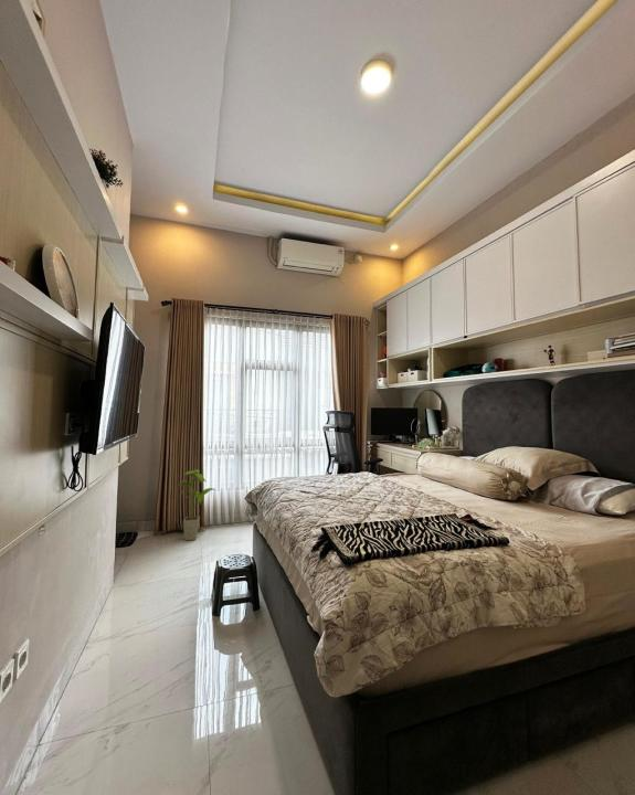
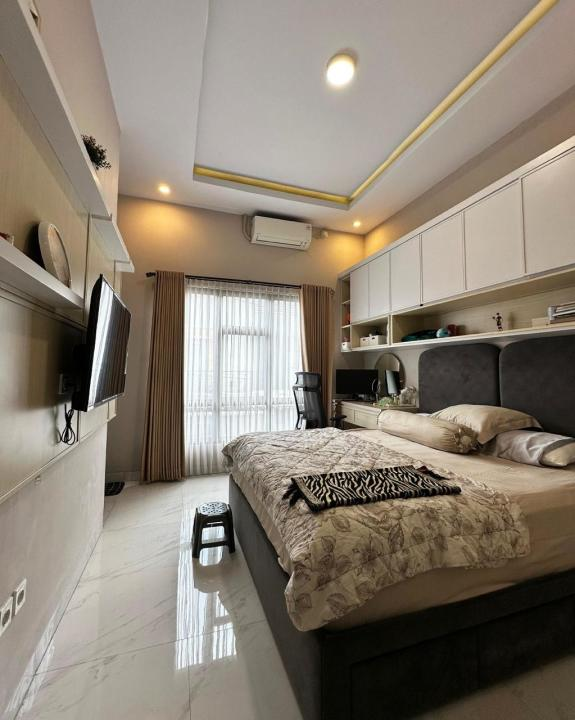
- house plant [178,468,216,542]
